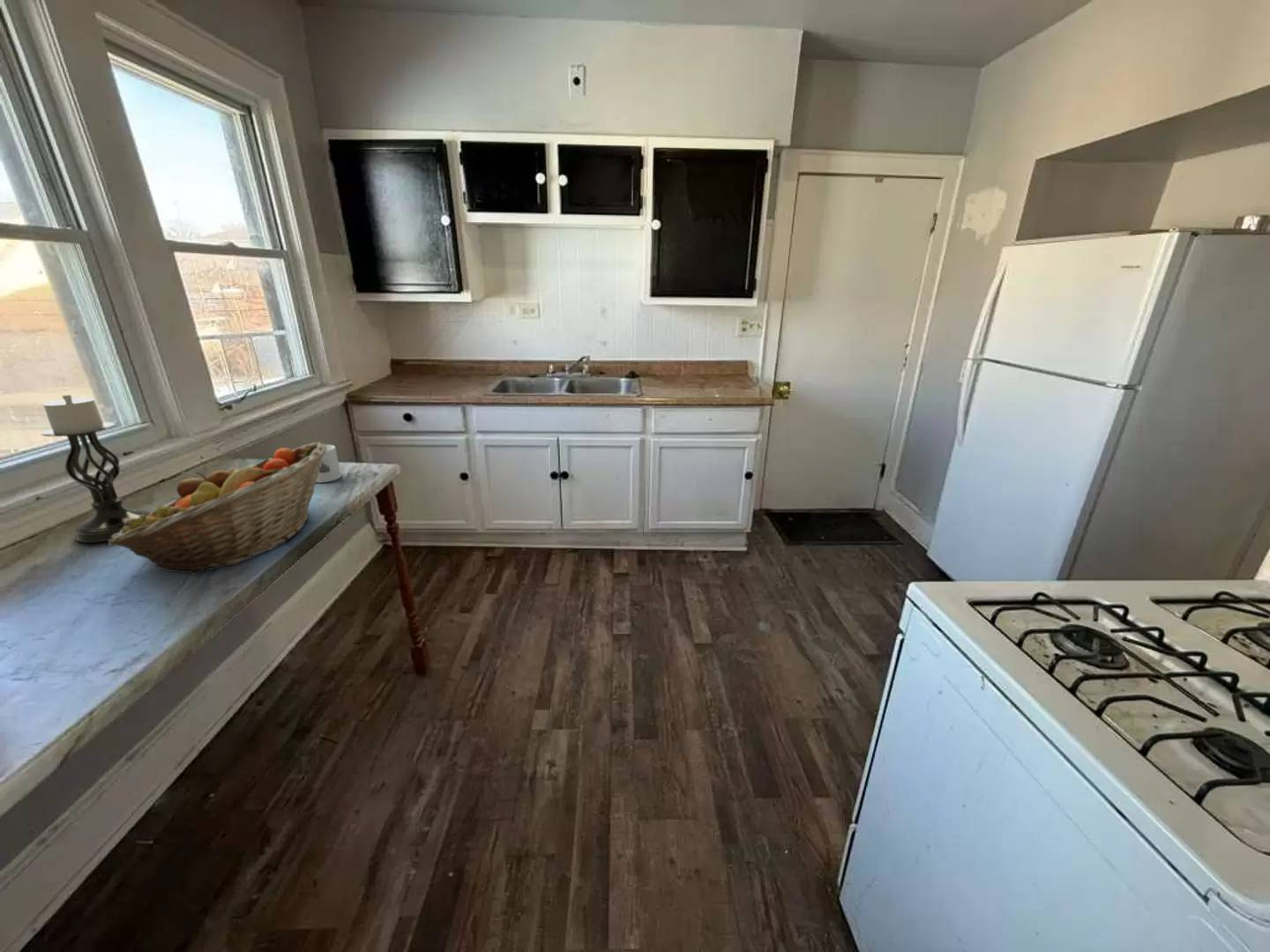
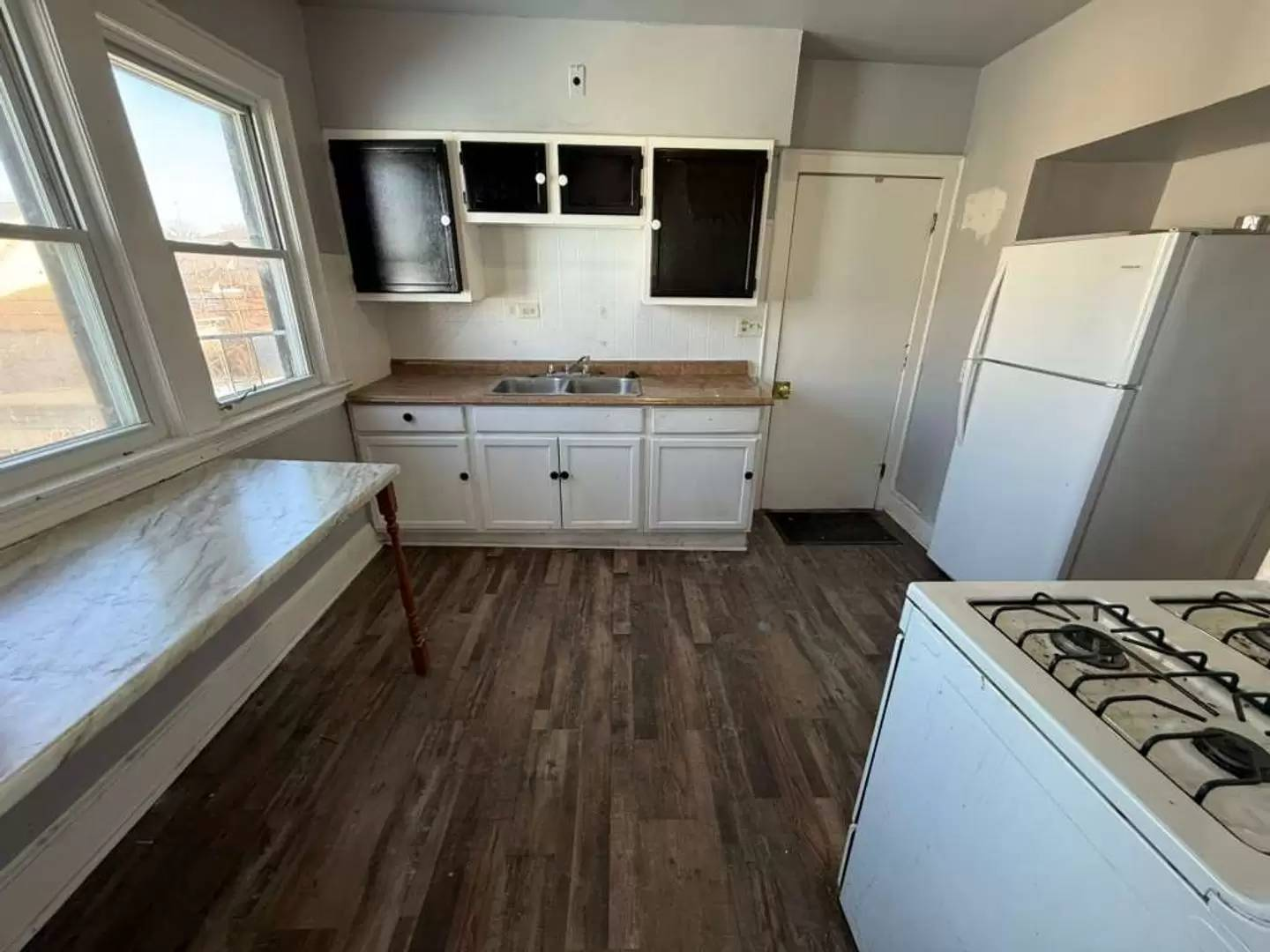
- fruit basket [108,441,326,576]
- candle holder [41,394,152,543]
- mug [316,444,342,483]
